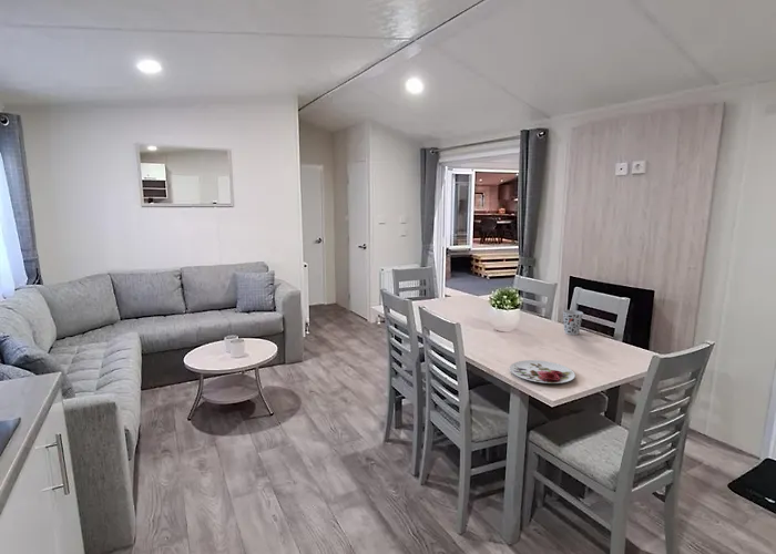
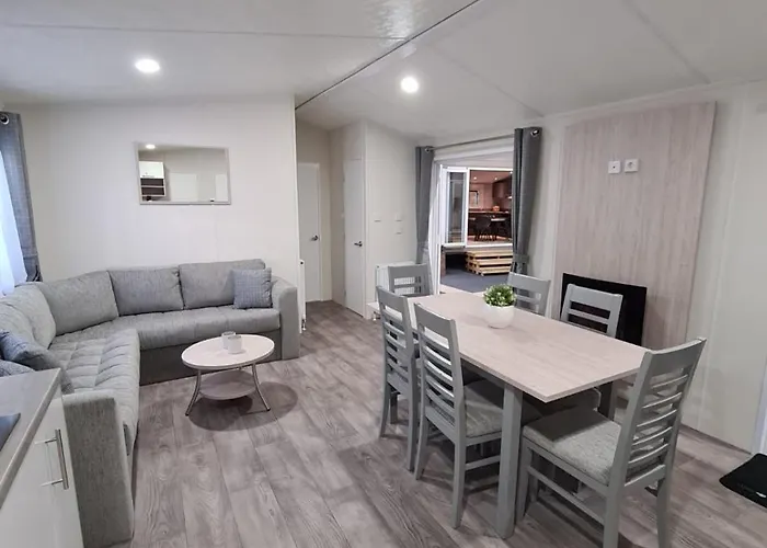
- plate [509,359,576,384]
- cup [562,309,584,336]
